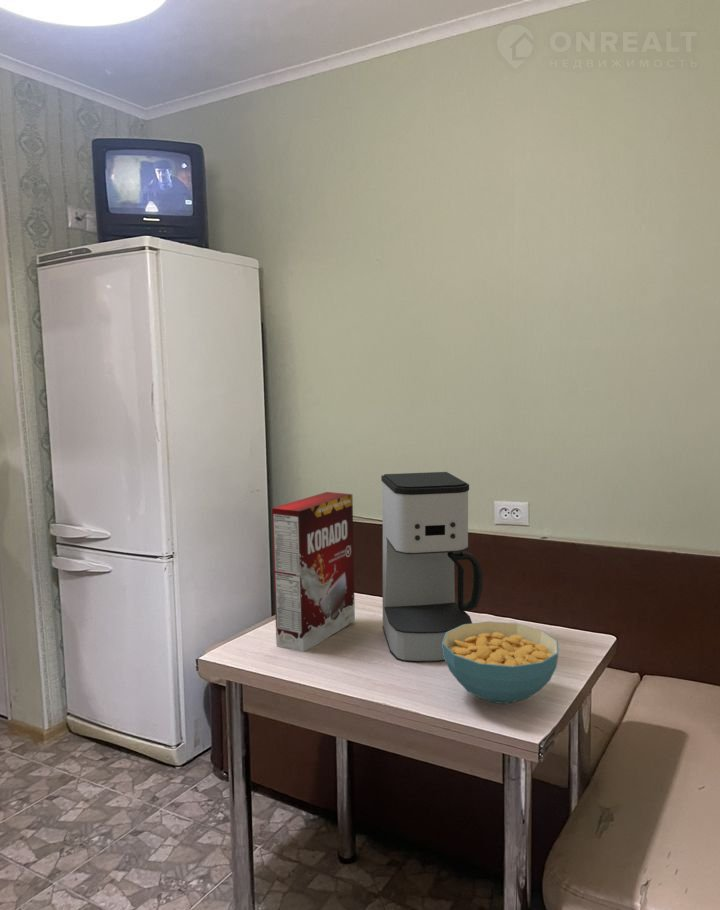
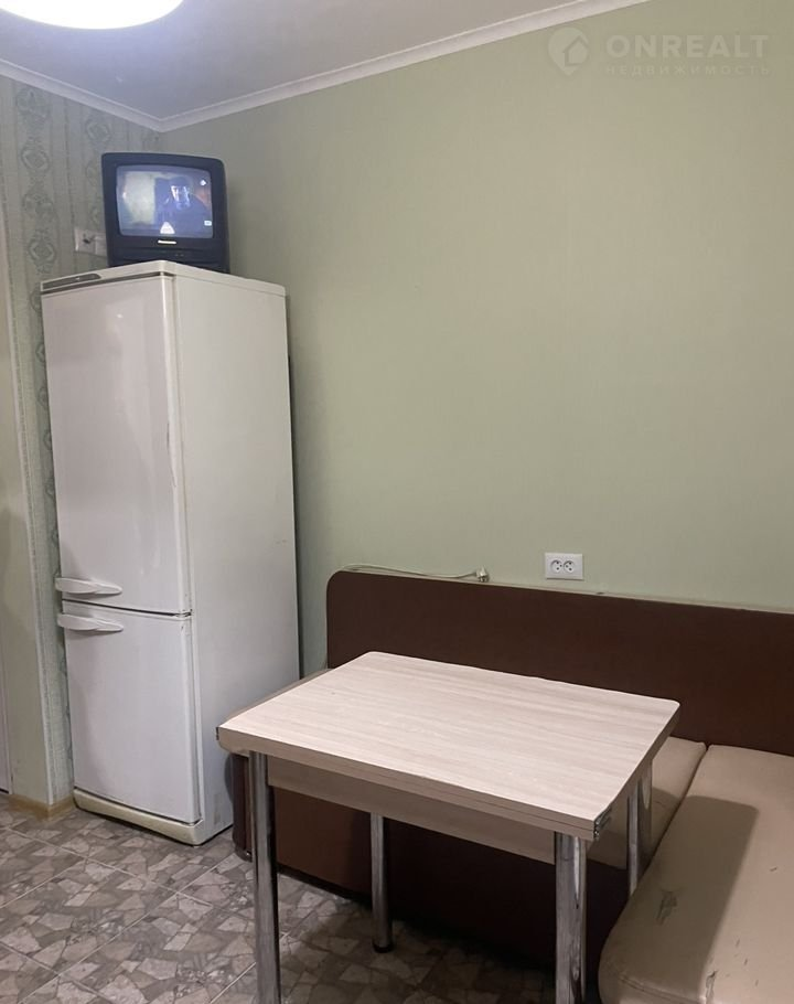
- cereal bowl [442,620,559,705]
- cereal box [271,491,356,653]
- coffee maker [380,471,484,664]
